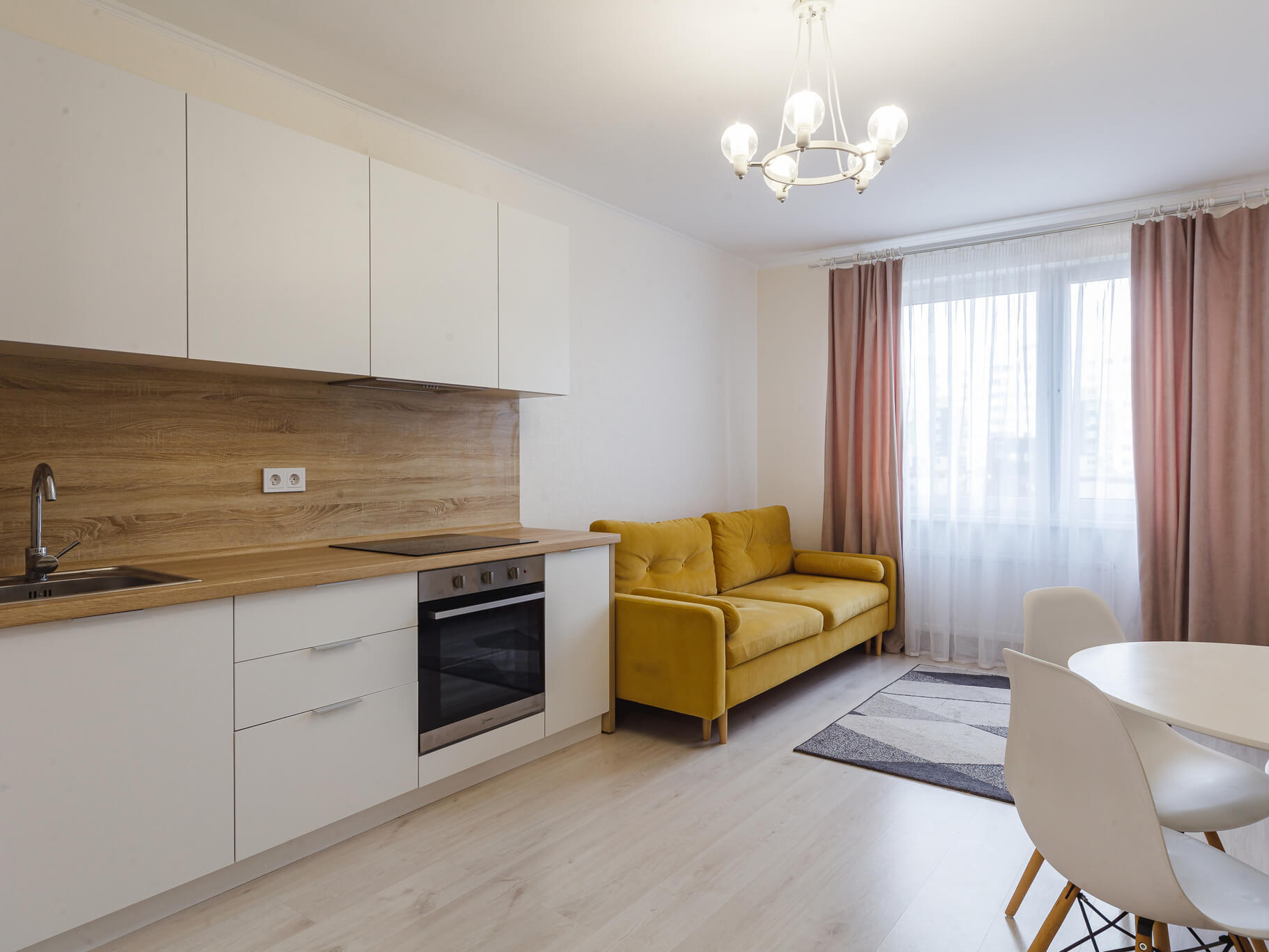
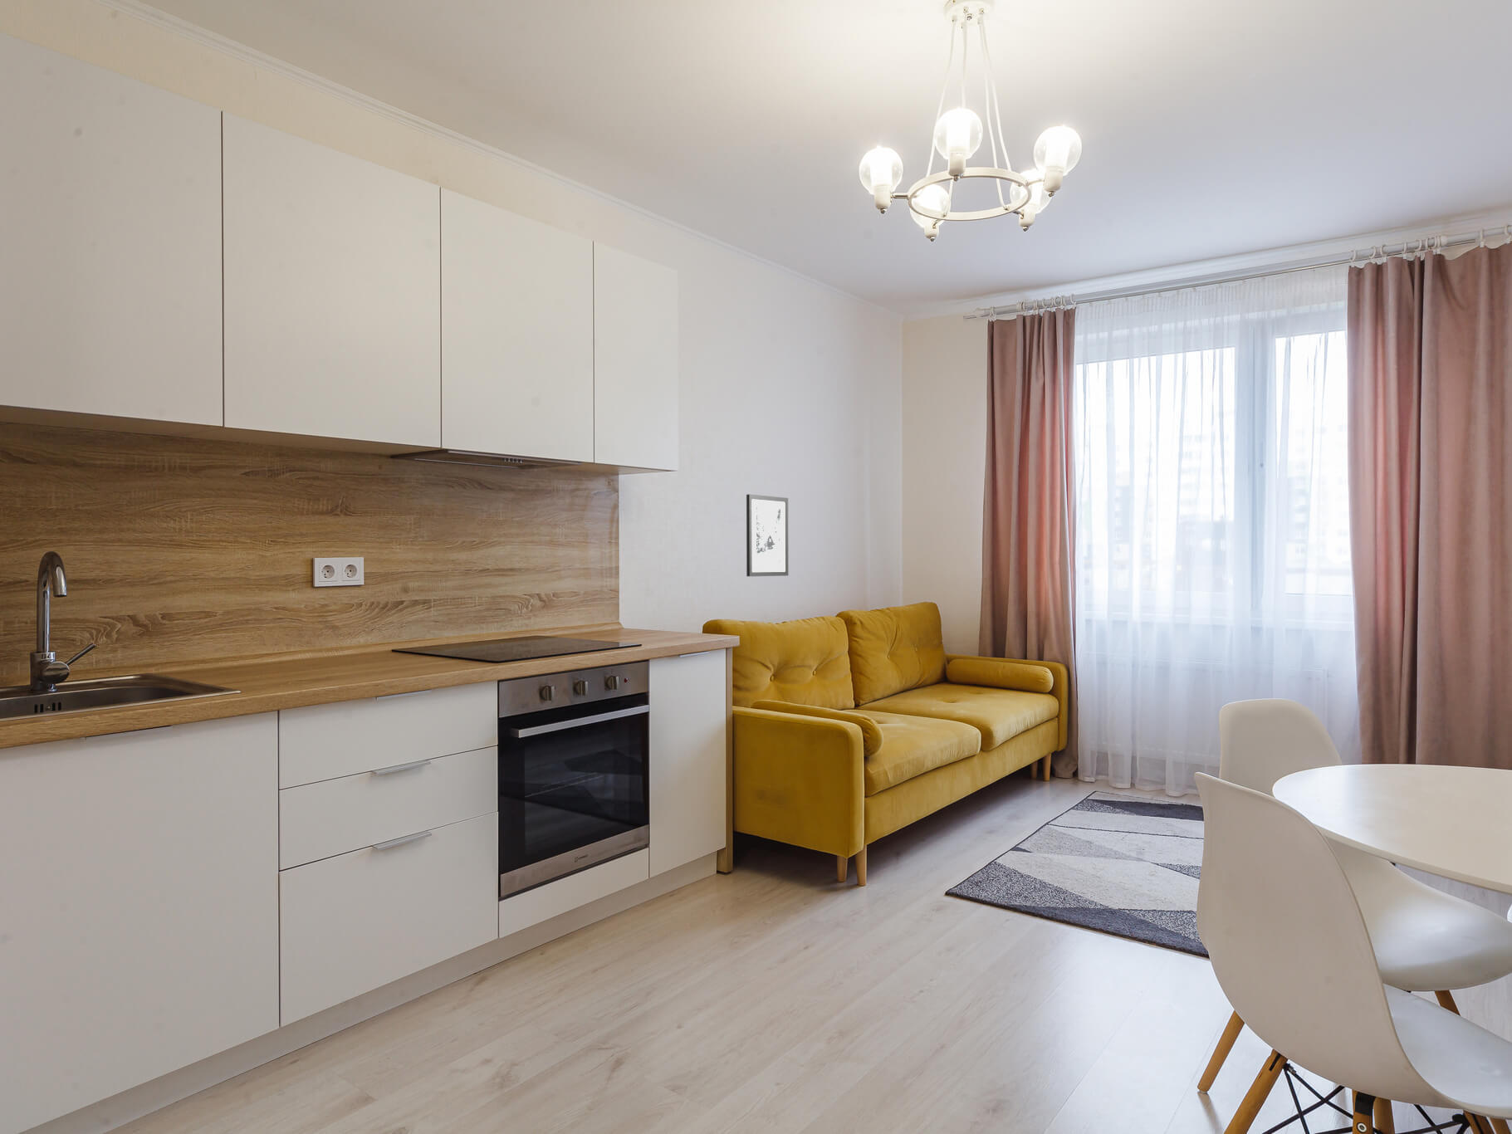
+ wall art [746,493,789,577]
